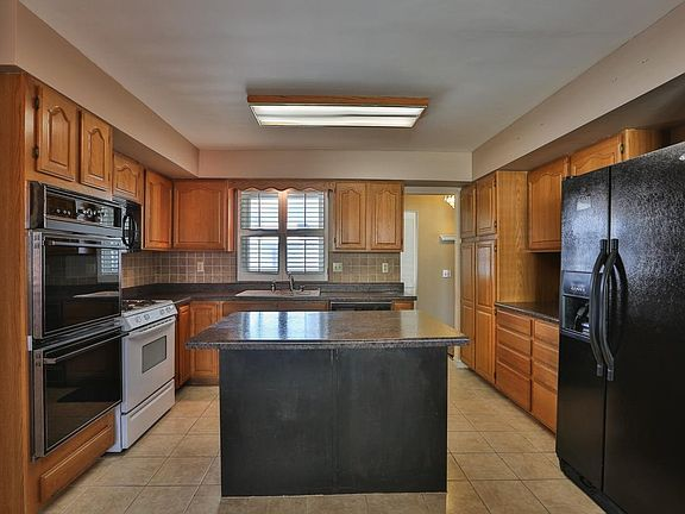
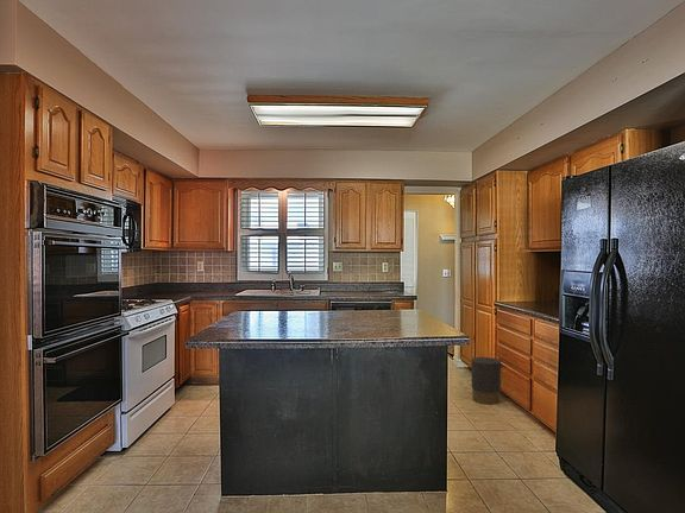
+ trash can [471,356,507,405]
